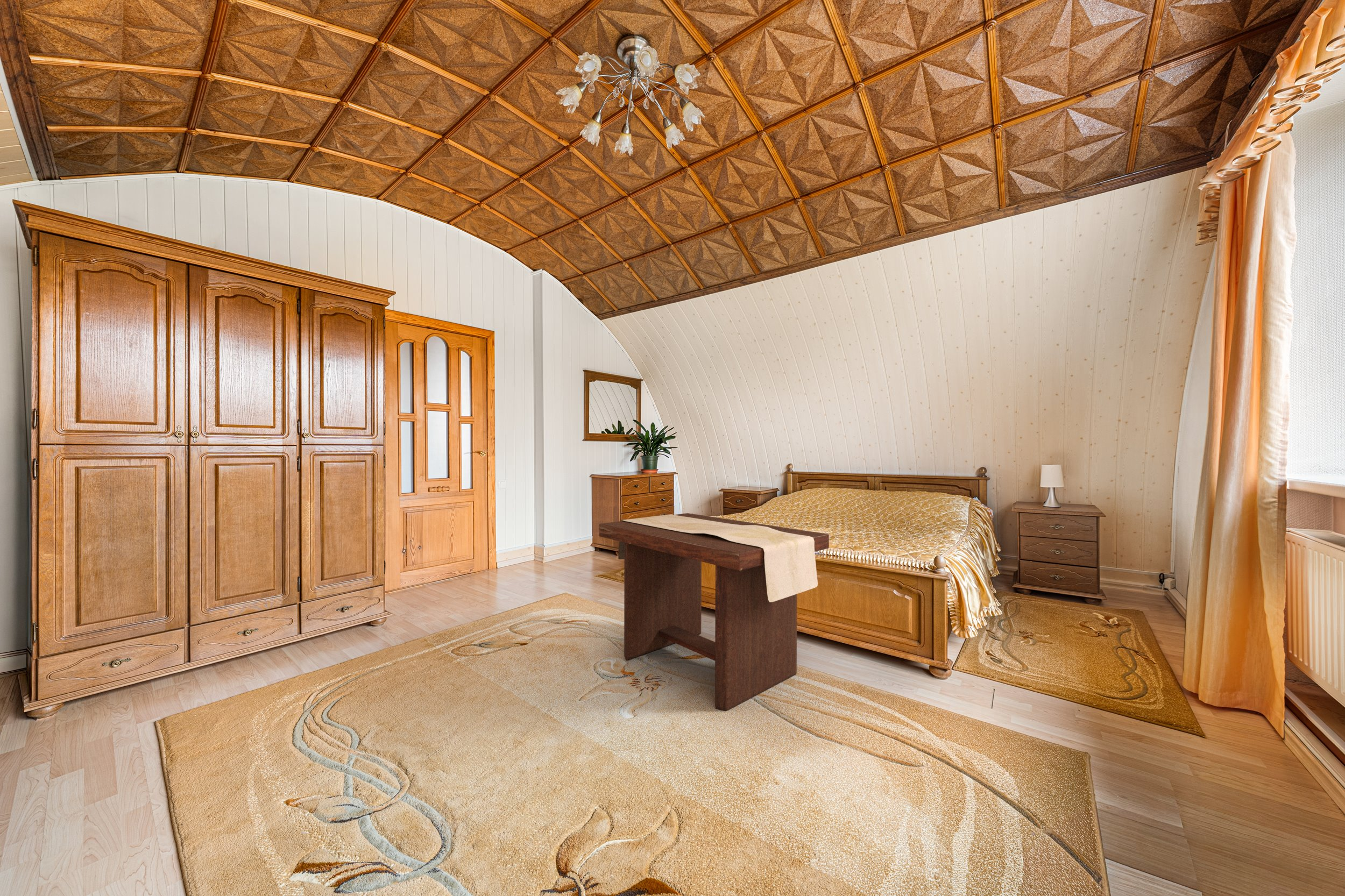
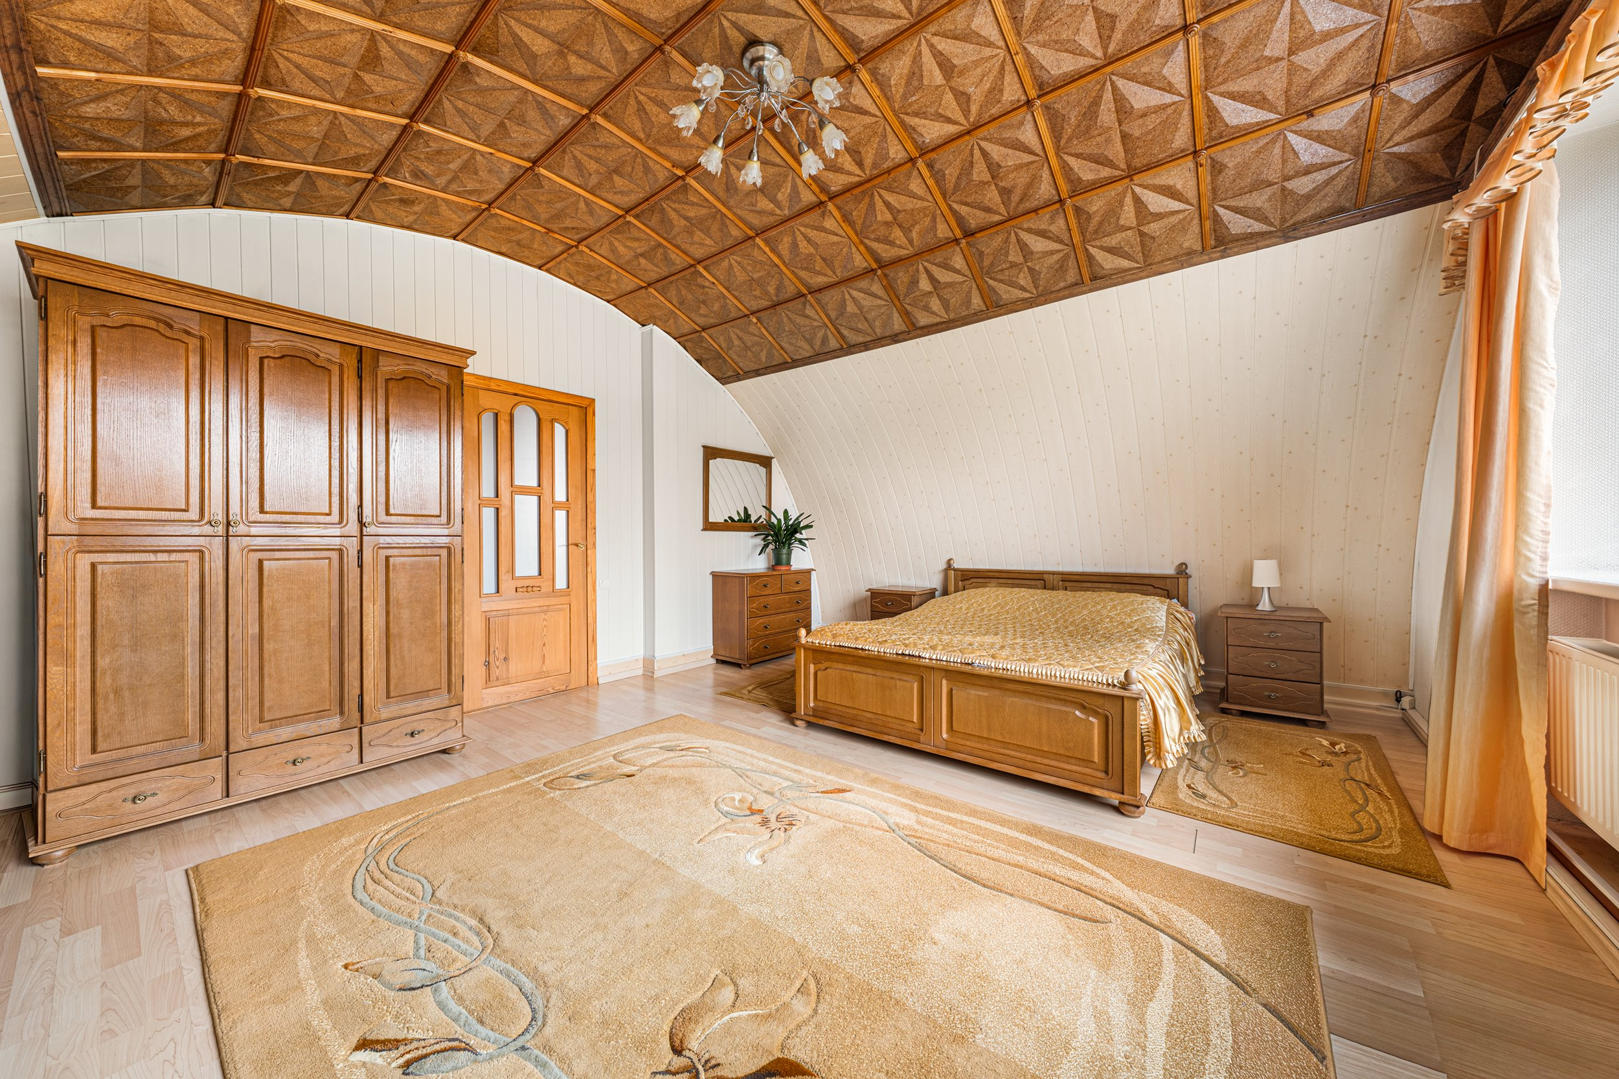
- bench [599,513,830,712]
